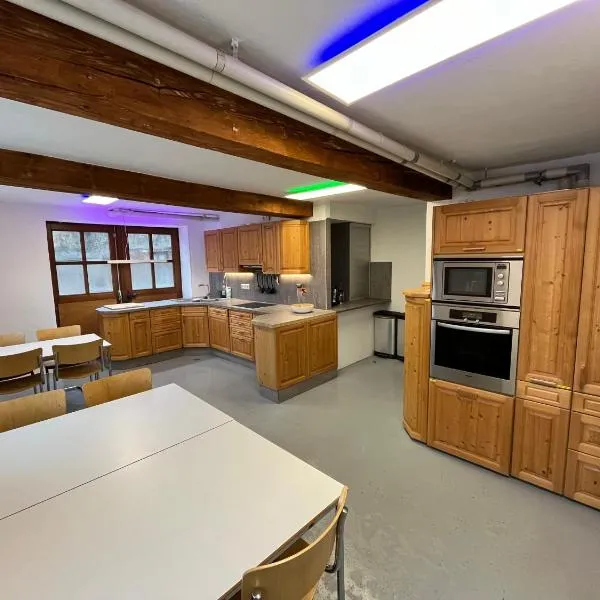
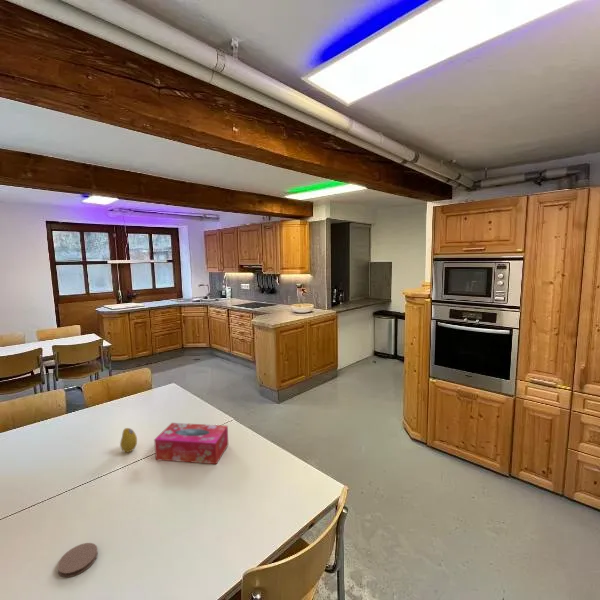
+ fruit [119,427,138,454]
+ tissue box [153,422,229,465]
+ coaster [56,542,99,578]
